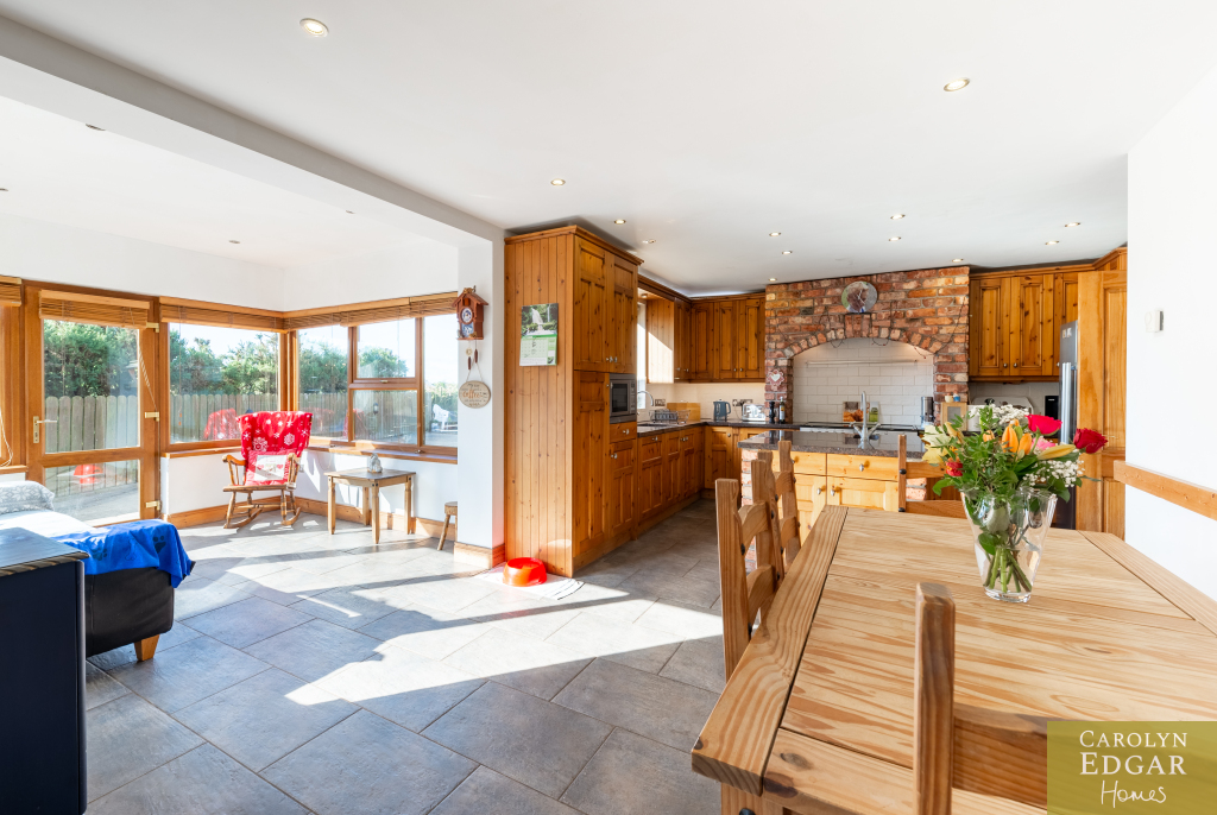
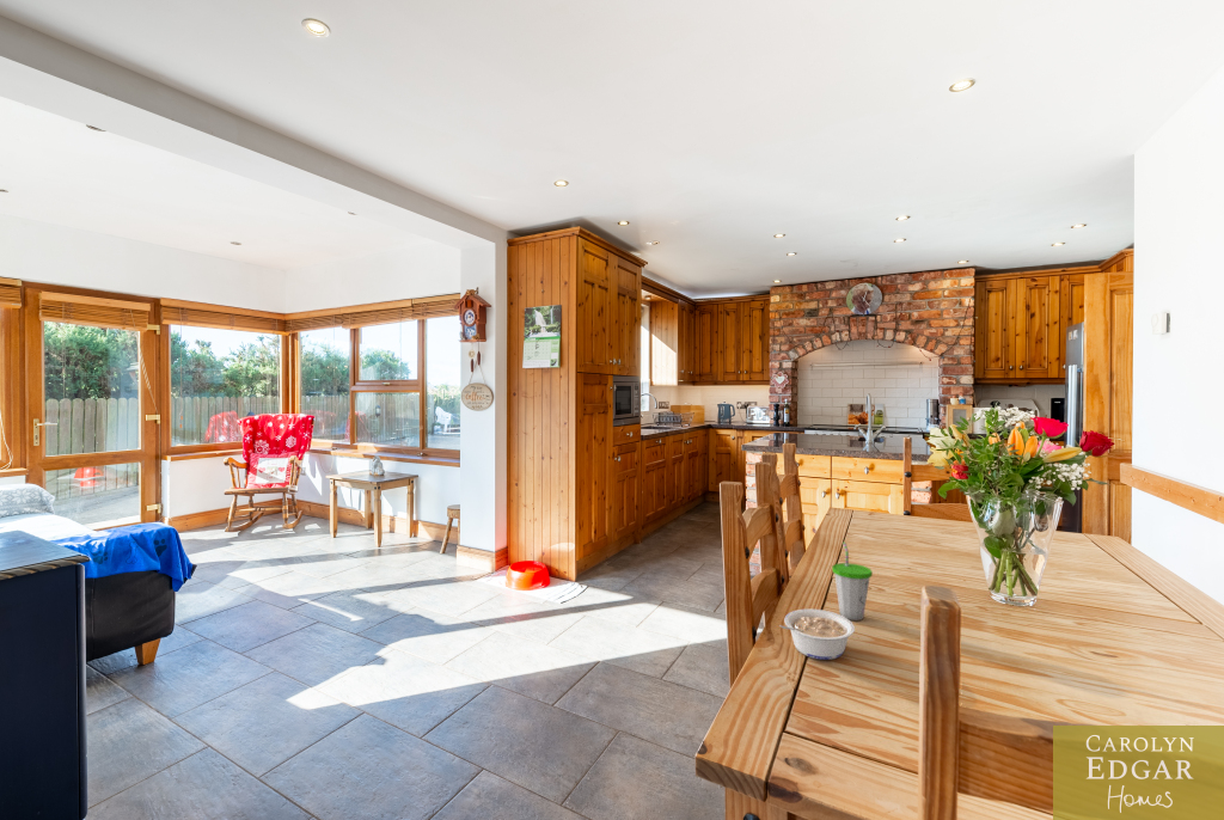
+ cup [831,540,874,622]
+ legume [778,608,856,661]
